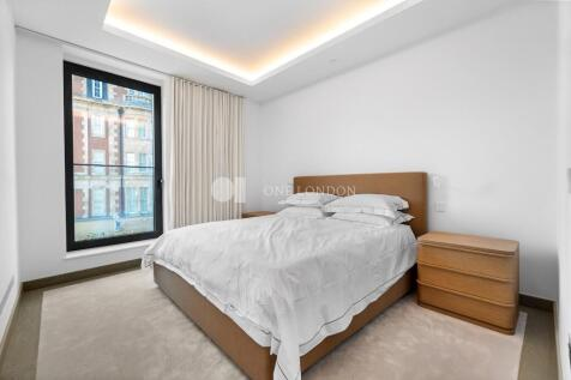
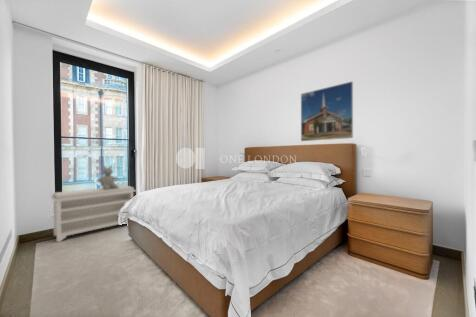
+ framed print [300,80,354,142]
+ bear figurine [96,165,119,190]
+ bench [50,185,137,243]
